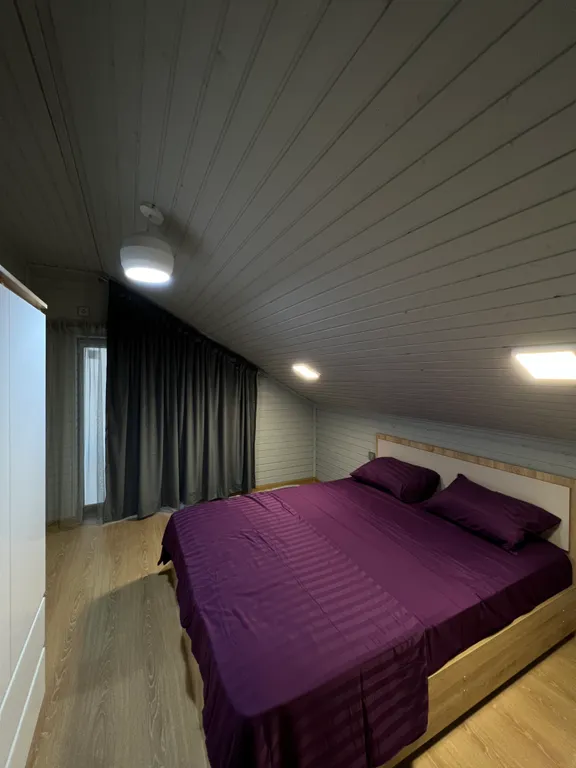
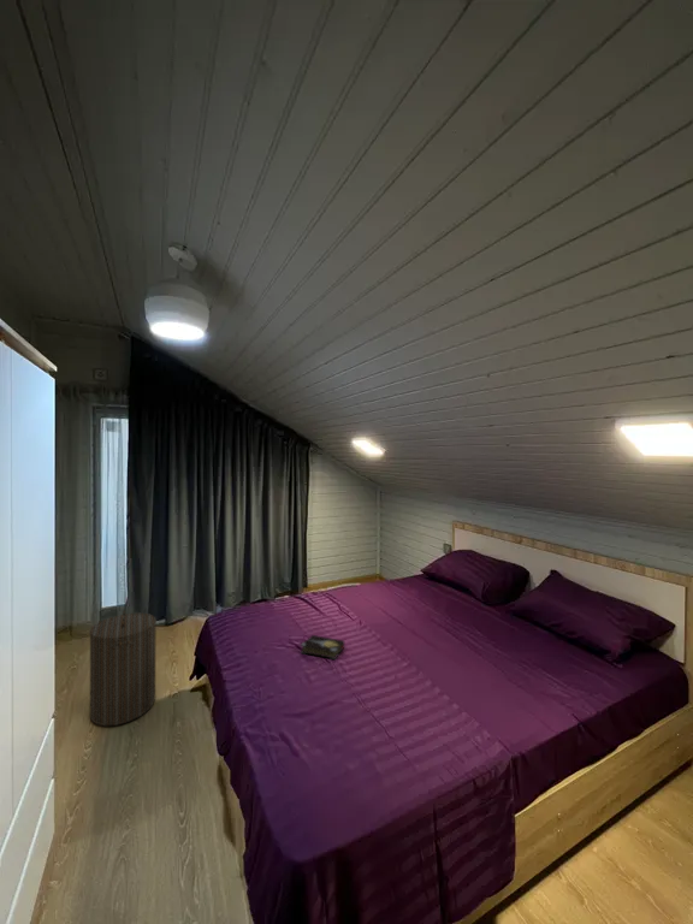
+ laundry hamper [88,609,158,727]
+ hardback book [300,634,345,661]
